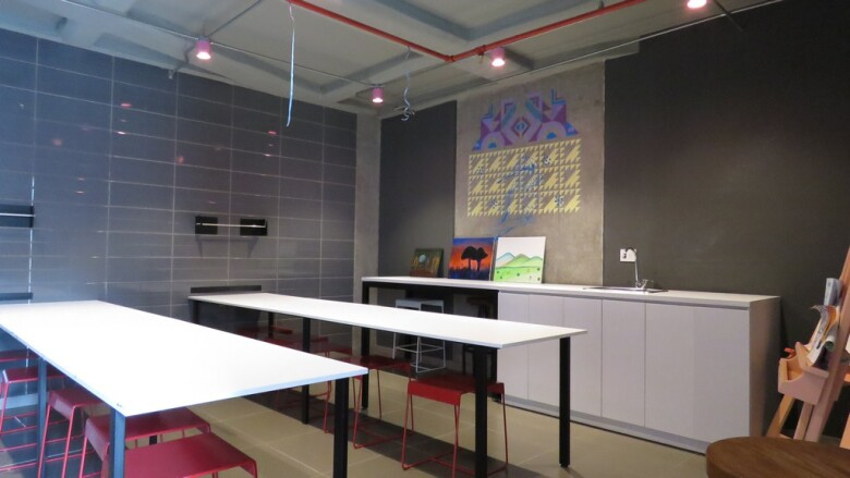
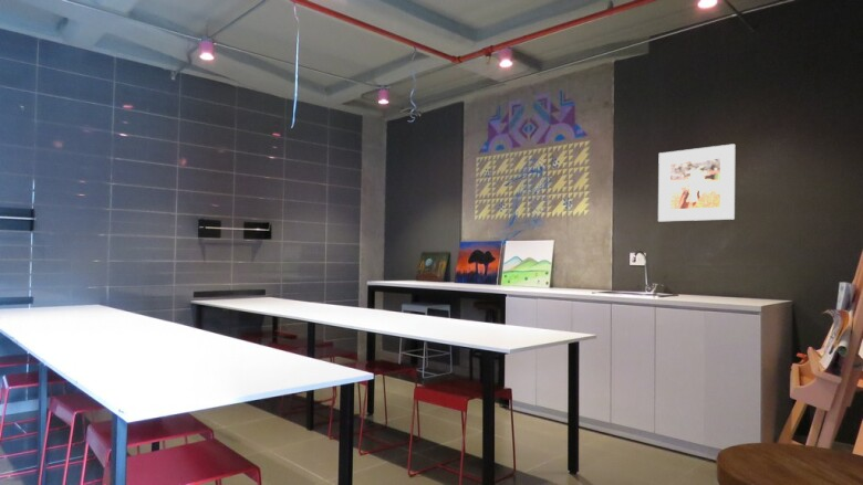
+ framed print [657,143,736,222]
